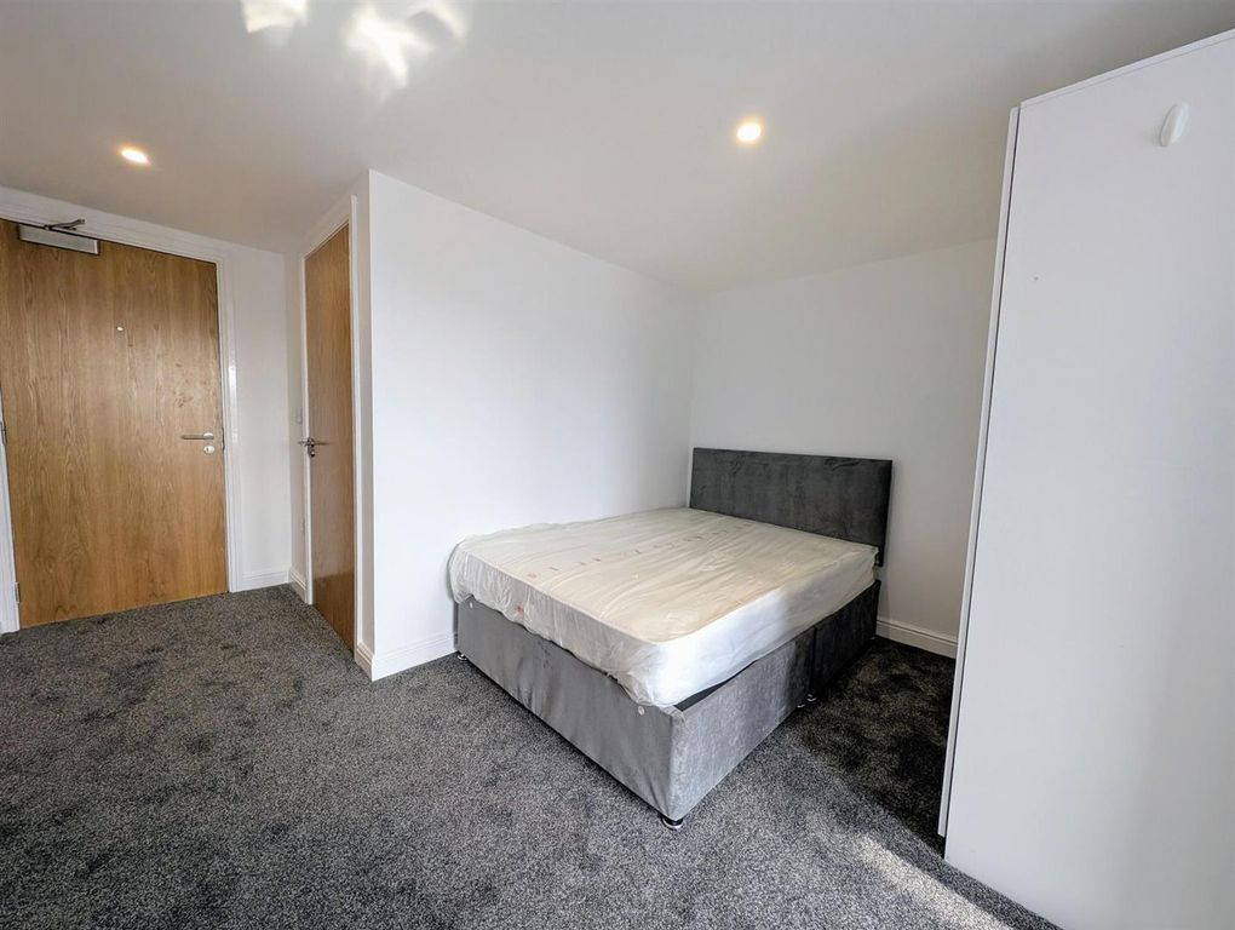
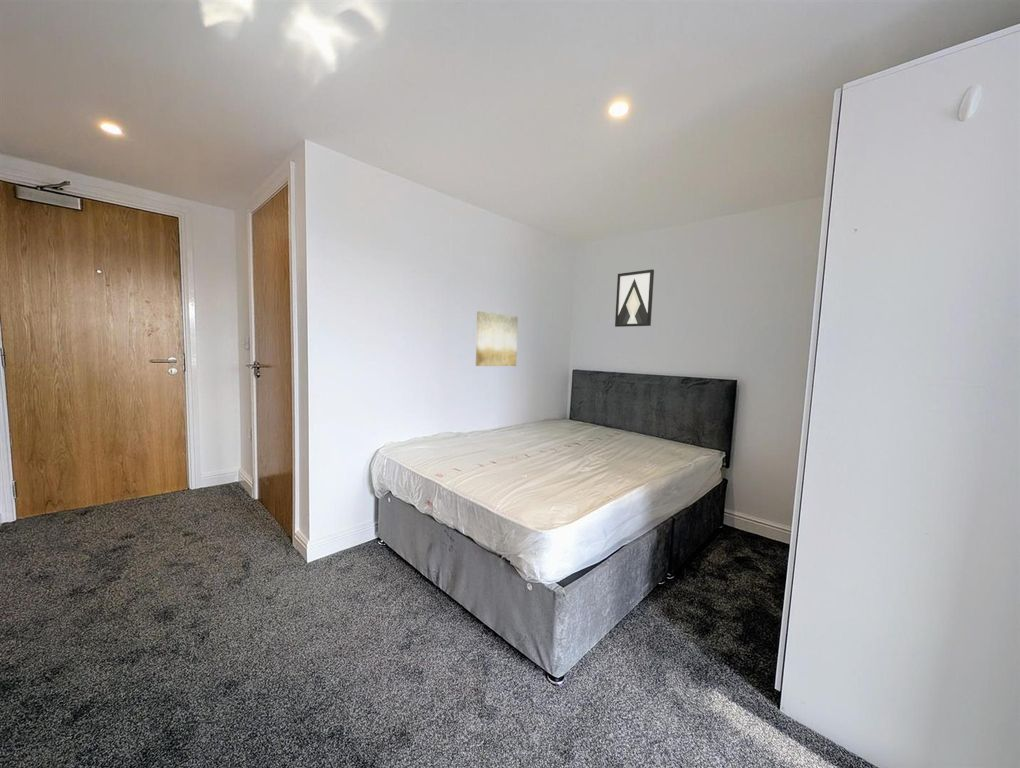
+ wall art [475,310,519,367]
+ wall art [614,268,655,328]
